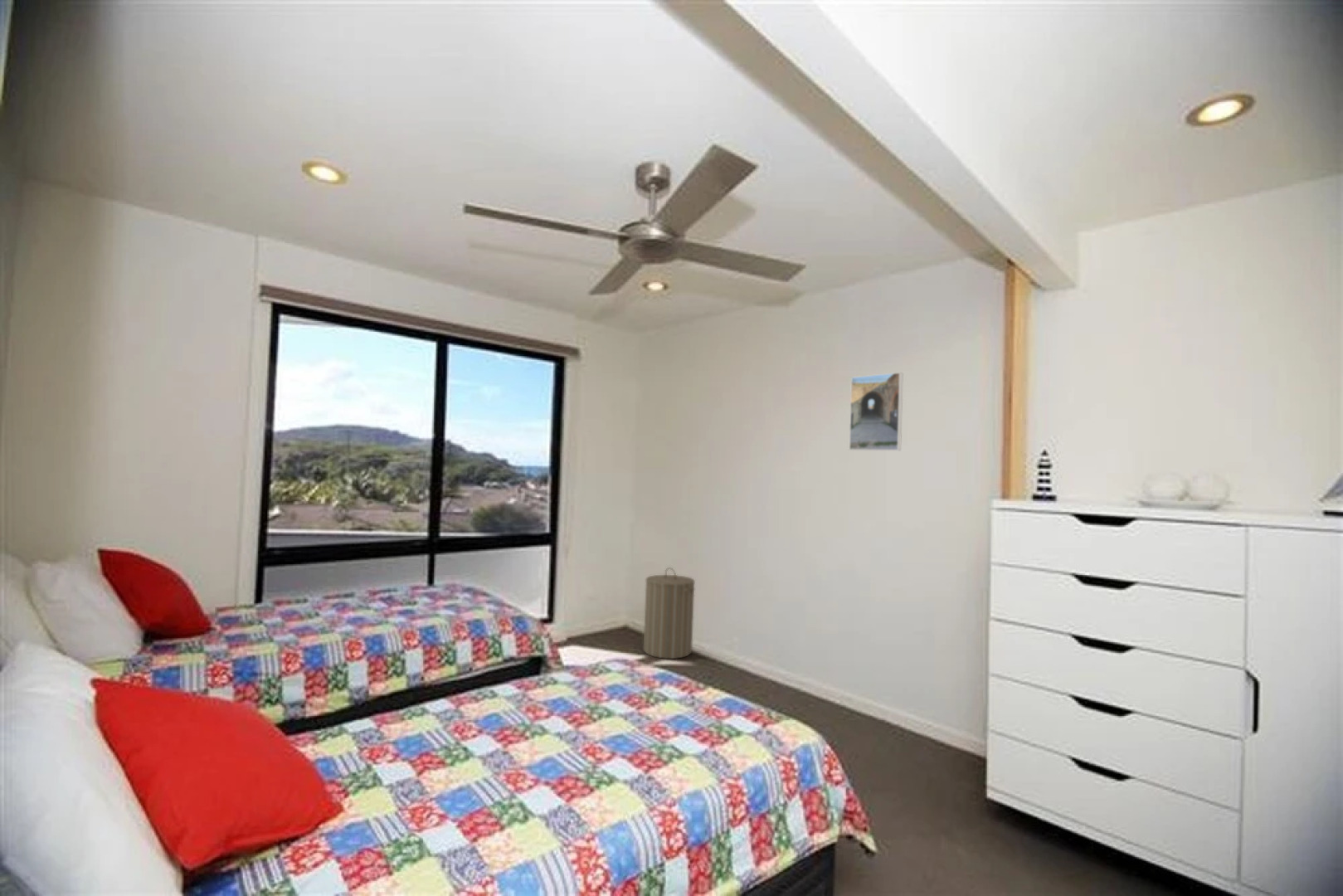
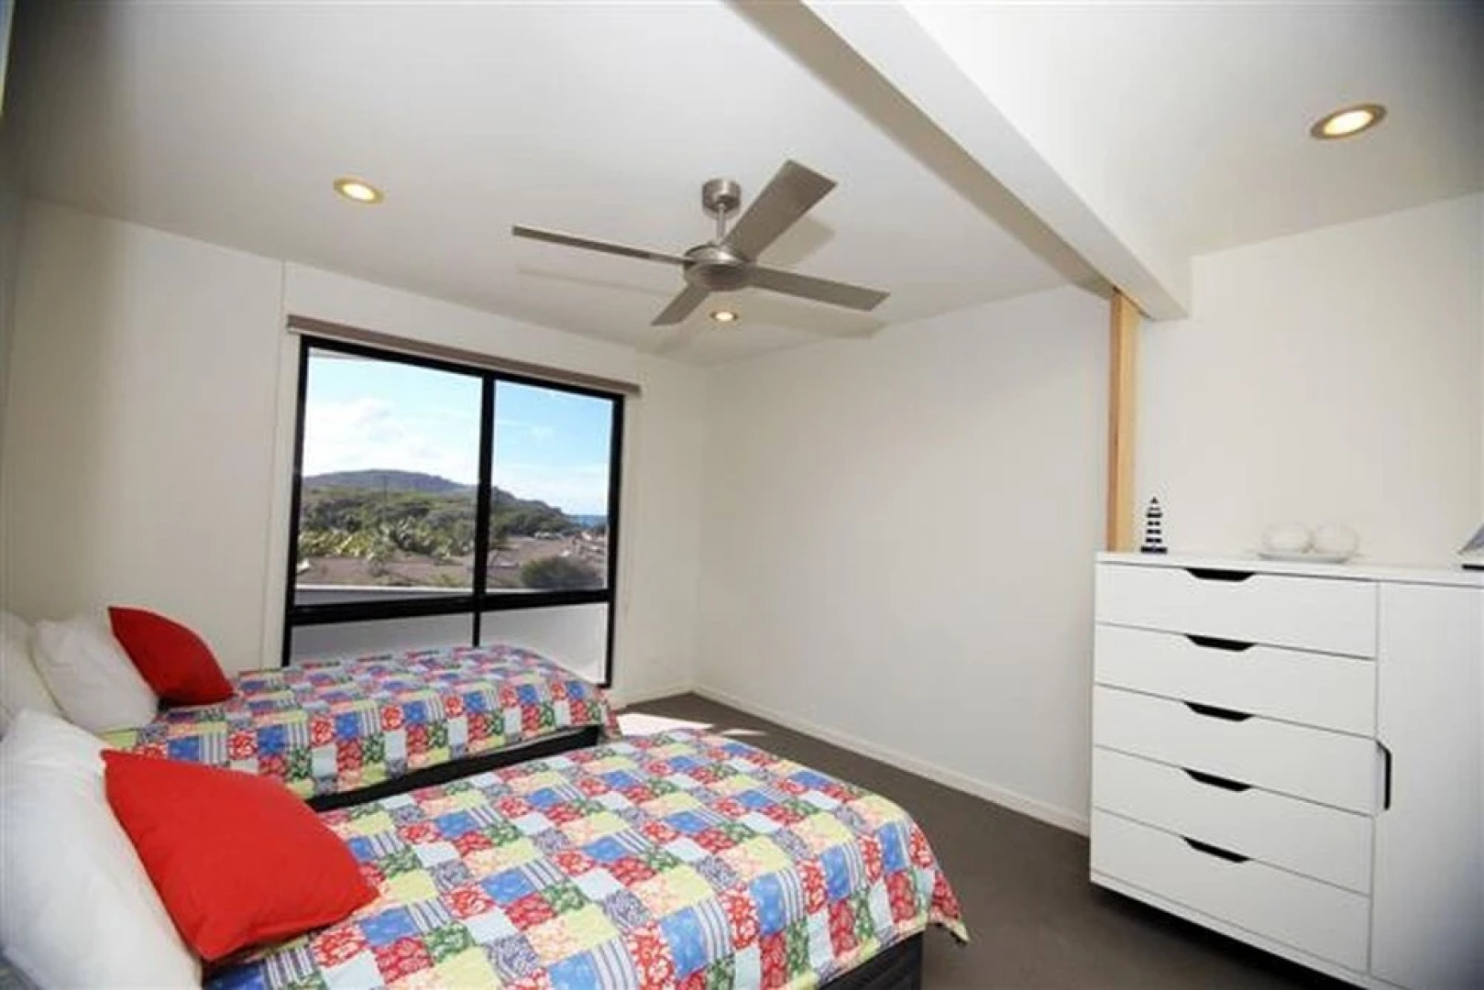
- laundry hamper [643,567,696,660]
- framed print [849,372,903,451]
